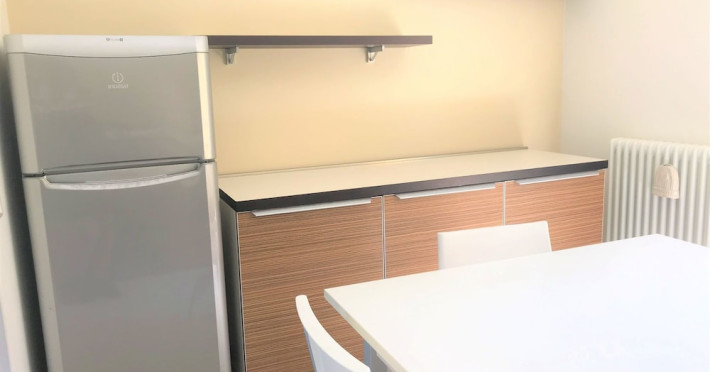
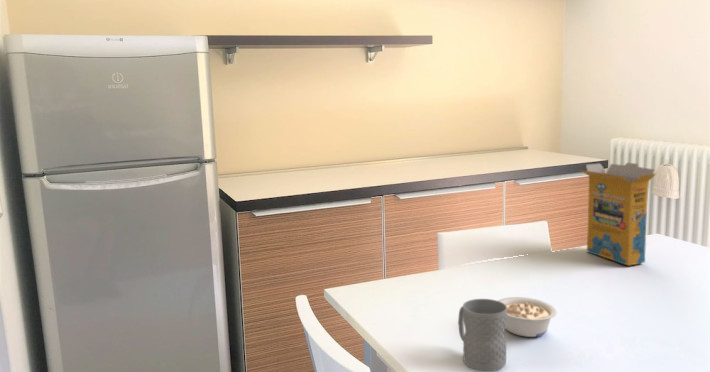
+ legume [497,296,558,338]
+ cereal box [579,162,657,267]
+ mug [457,298,507,372]
